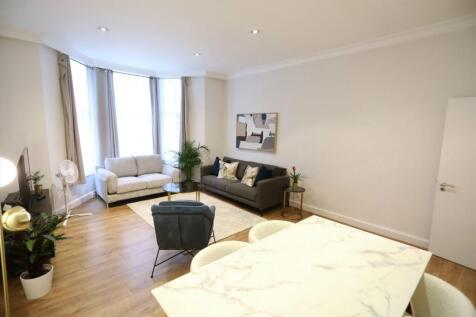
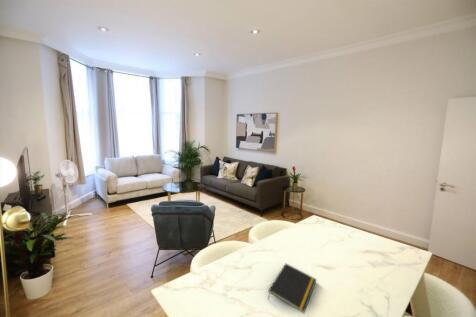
+ notepad [267,262,318,314]
